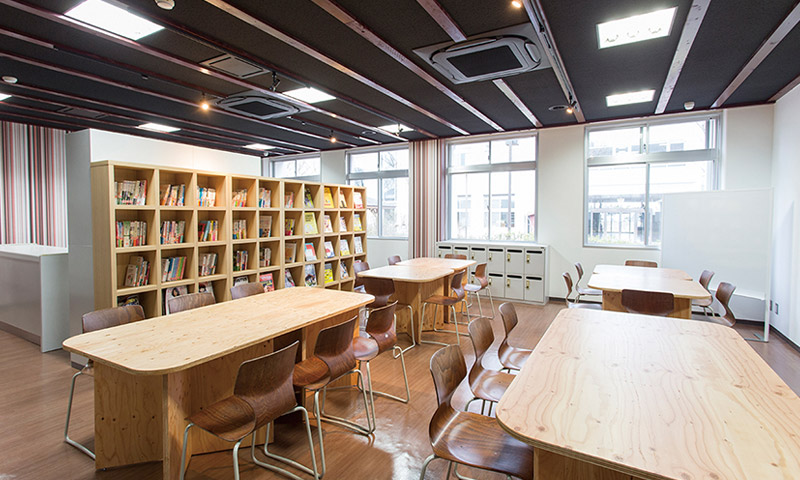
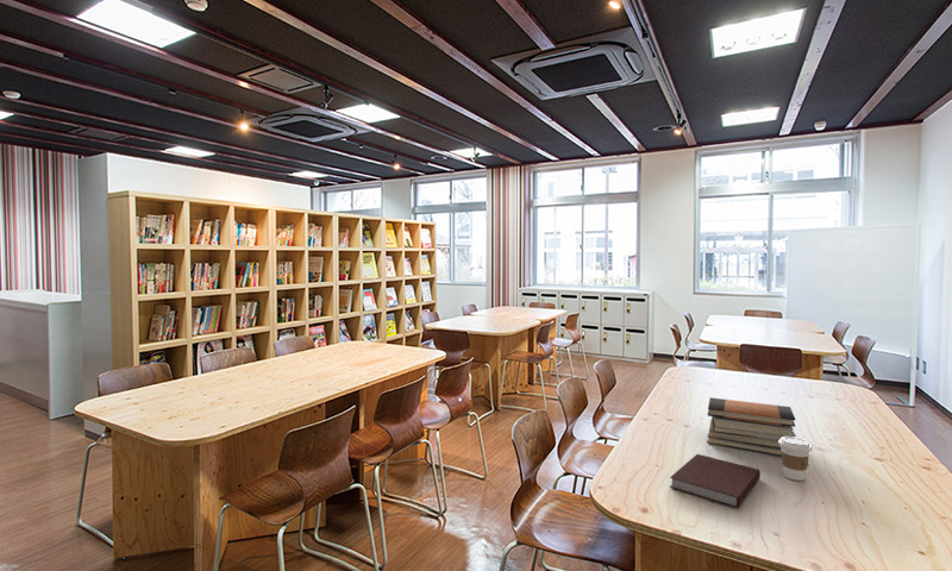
+ notebook [669,453,762,509]
+ book stack [706,396,797,457]
+ coffee cup [778,437,813,482]
